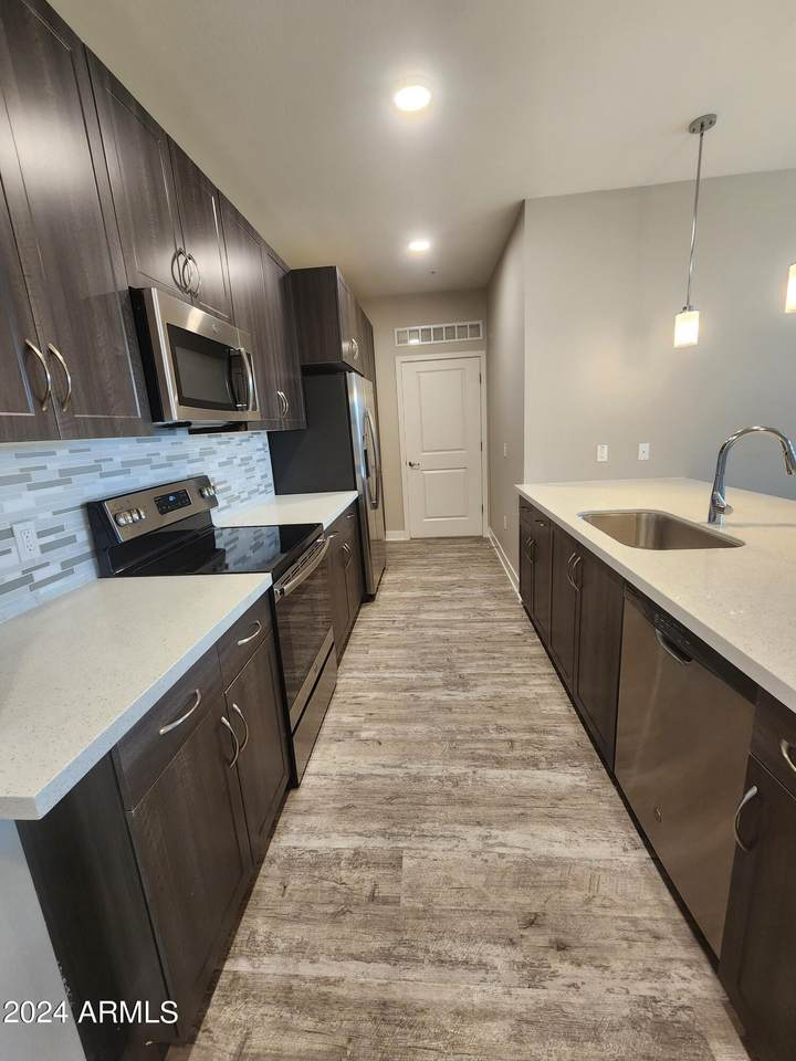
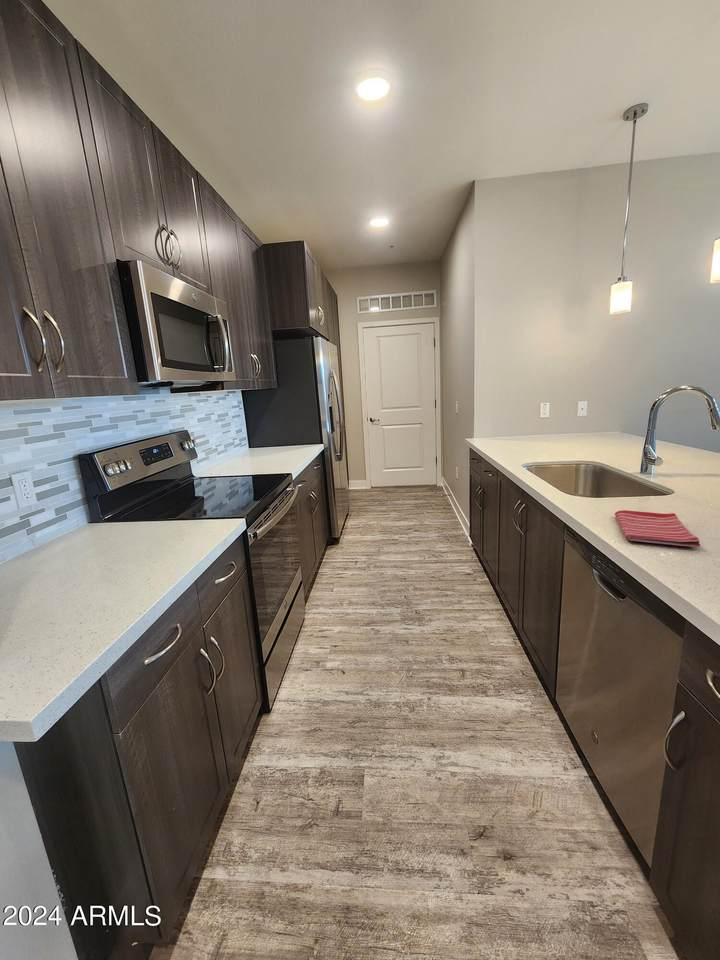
+ dish towel [614,509,701,548]
